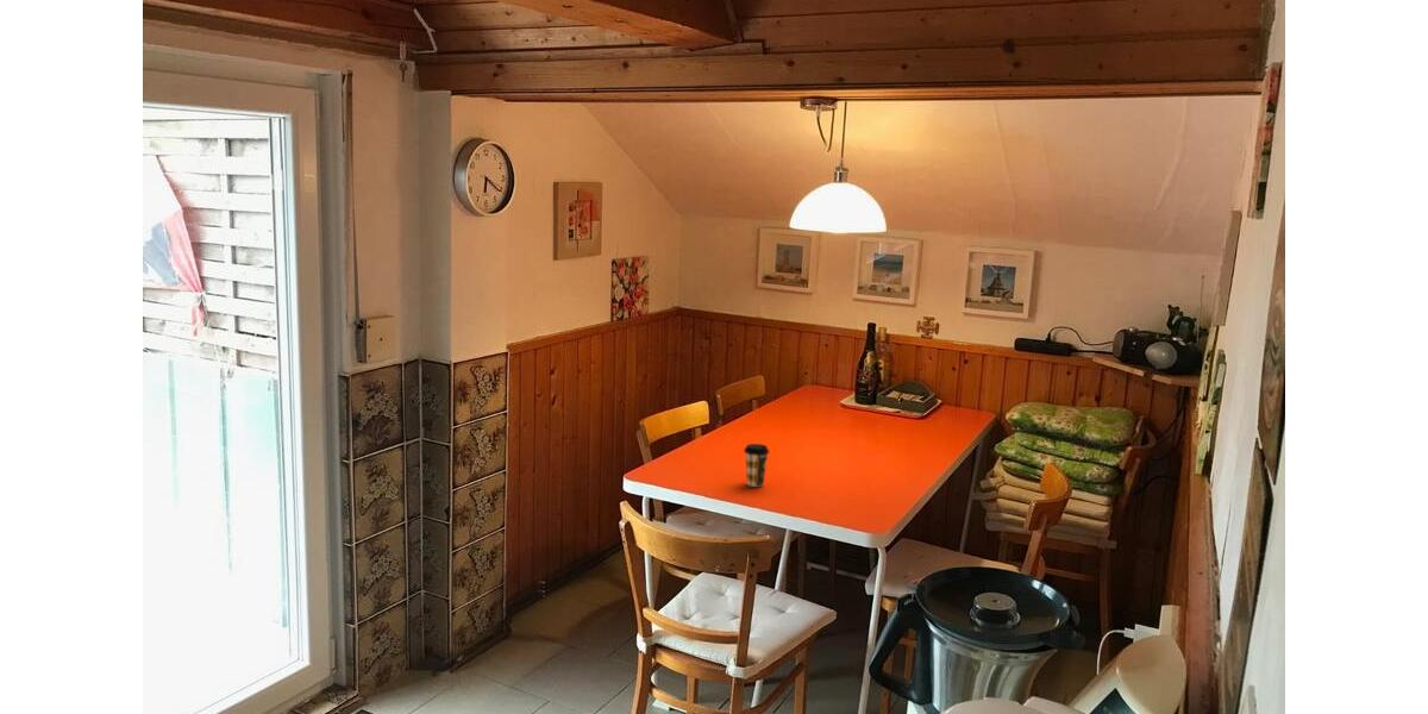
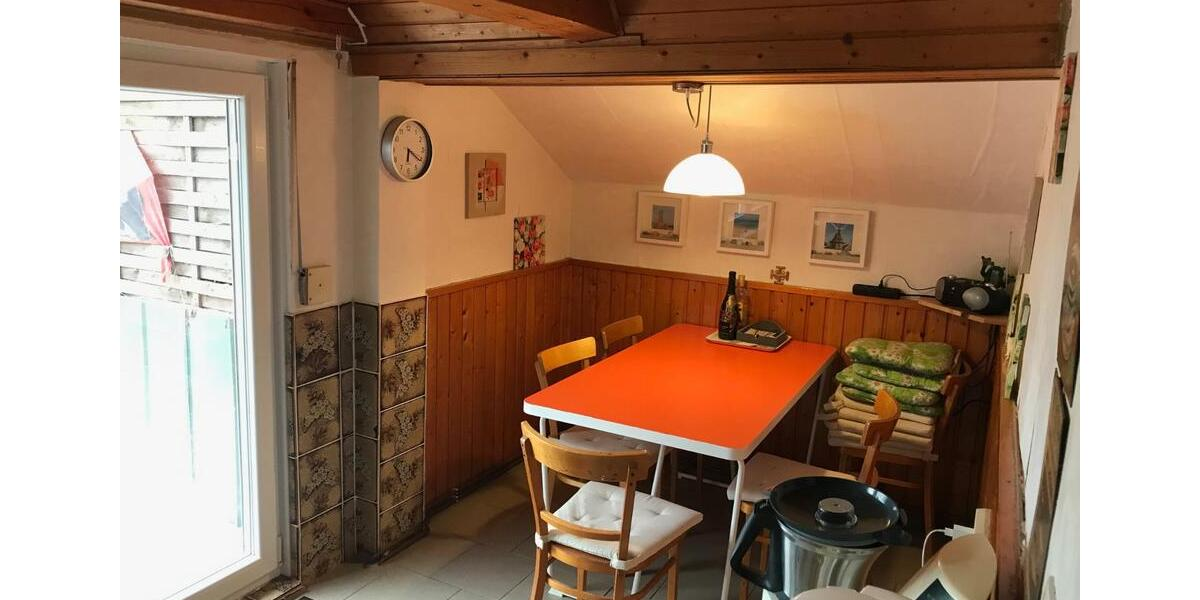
- coffee cup [743,443,770,488]
